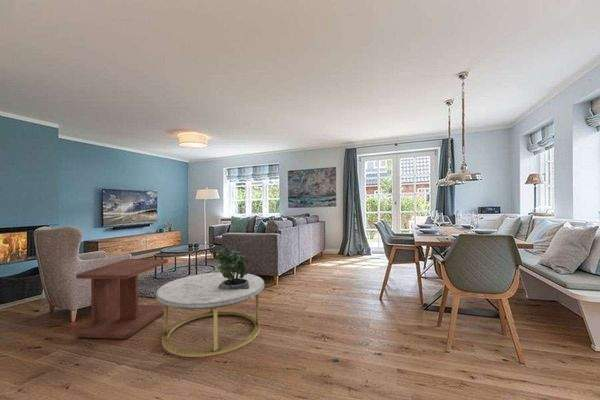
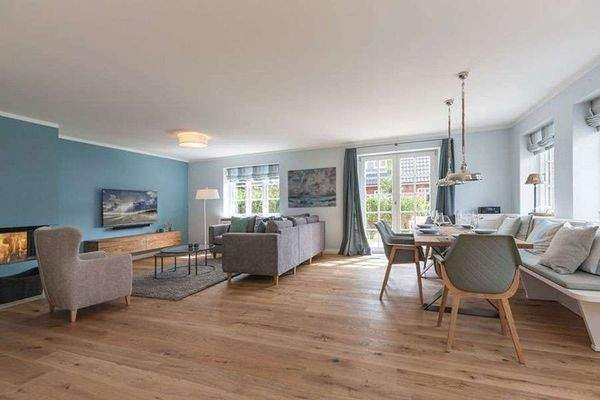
- side table [75,258,169,340]
- coffee table [155,271,265,358]
- potted plant [214,245,249,290]
